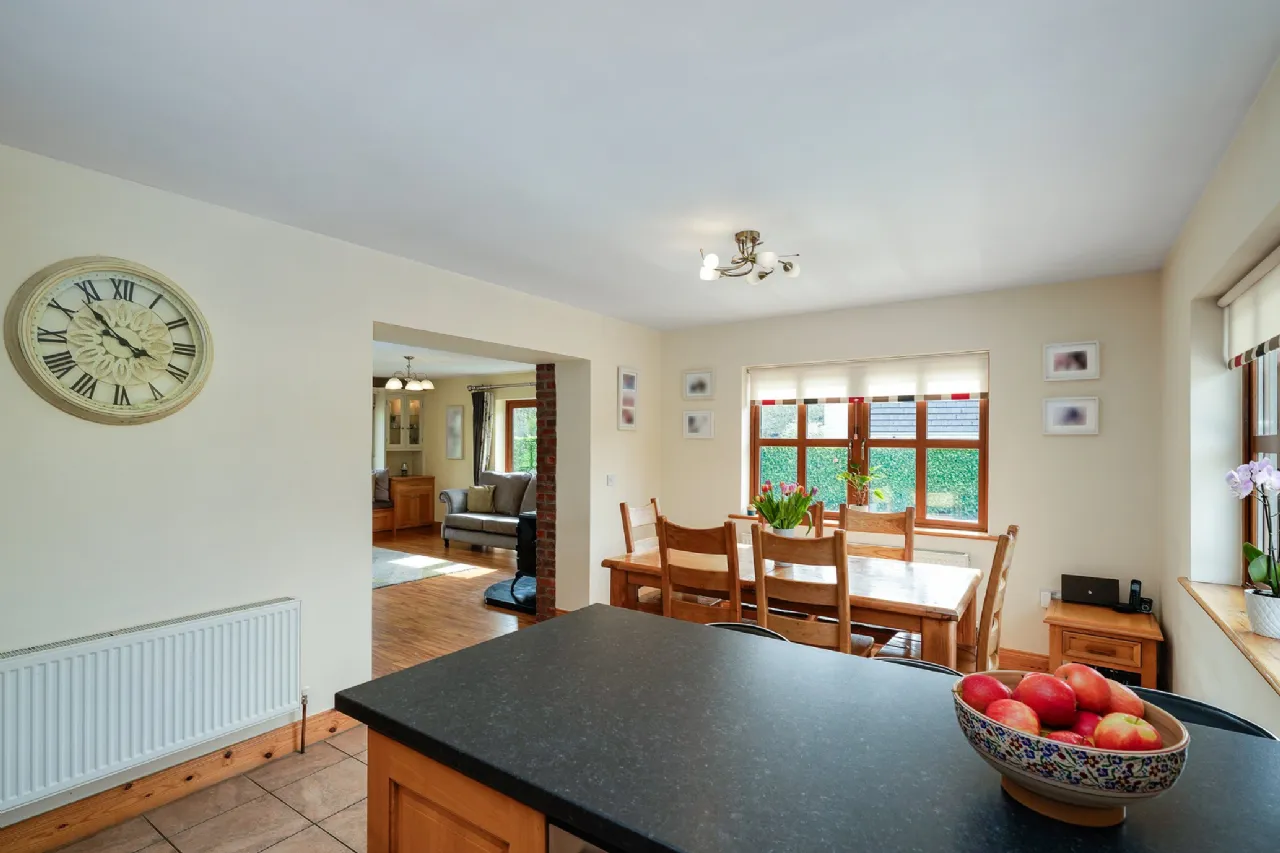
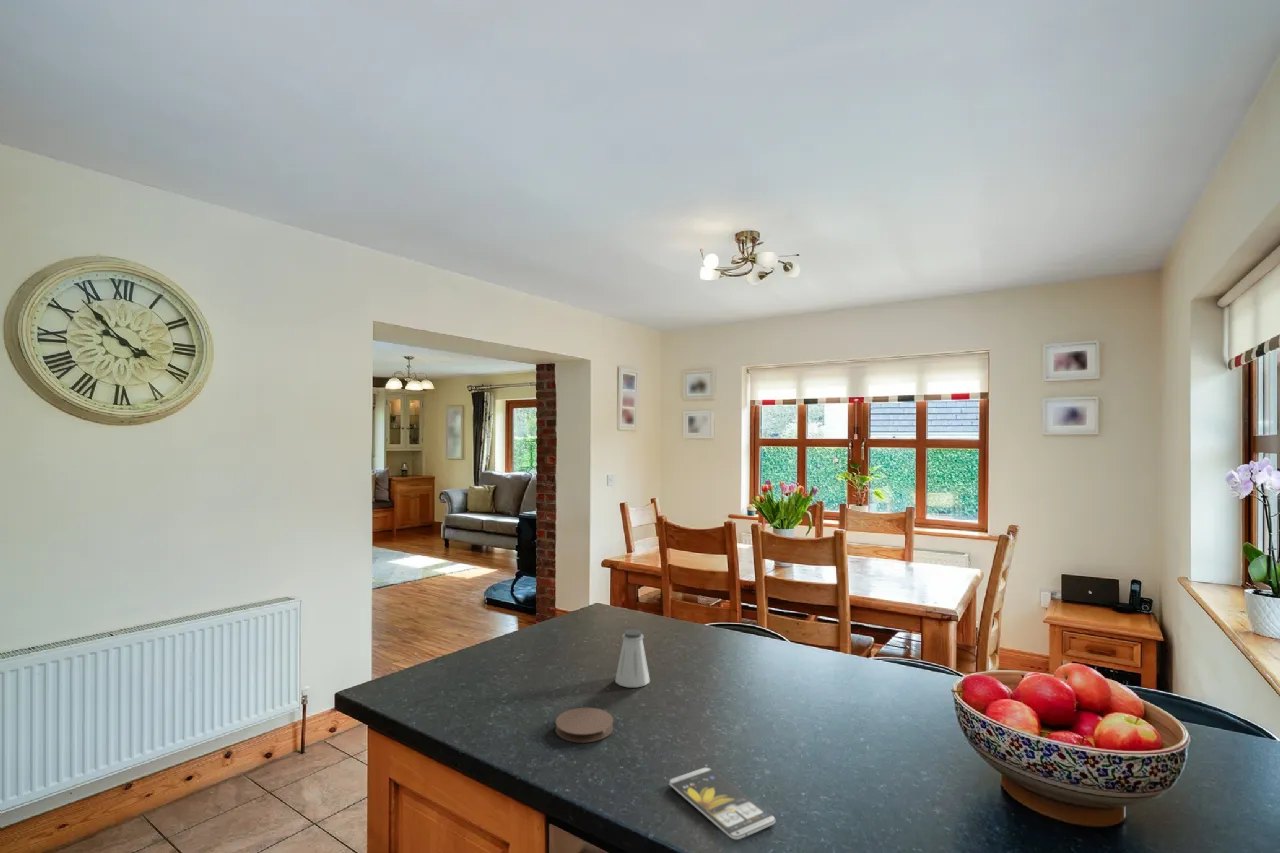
+ smartphone [668,767,776,840]
+ coaster [555,707,614,744]
+ saltshaker [614,629,651,688]
